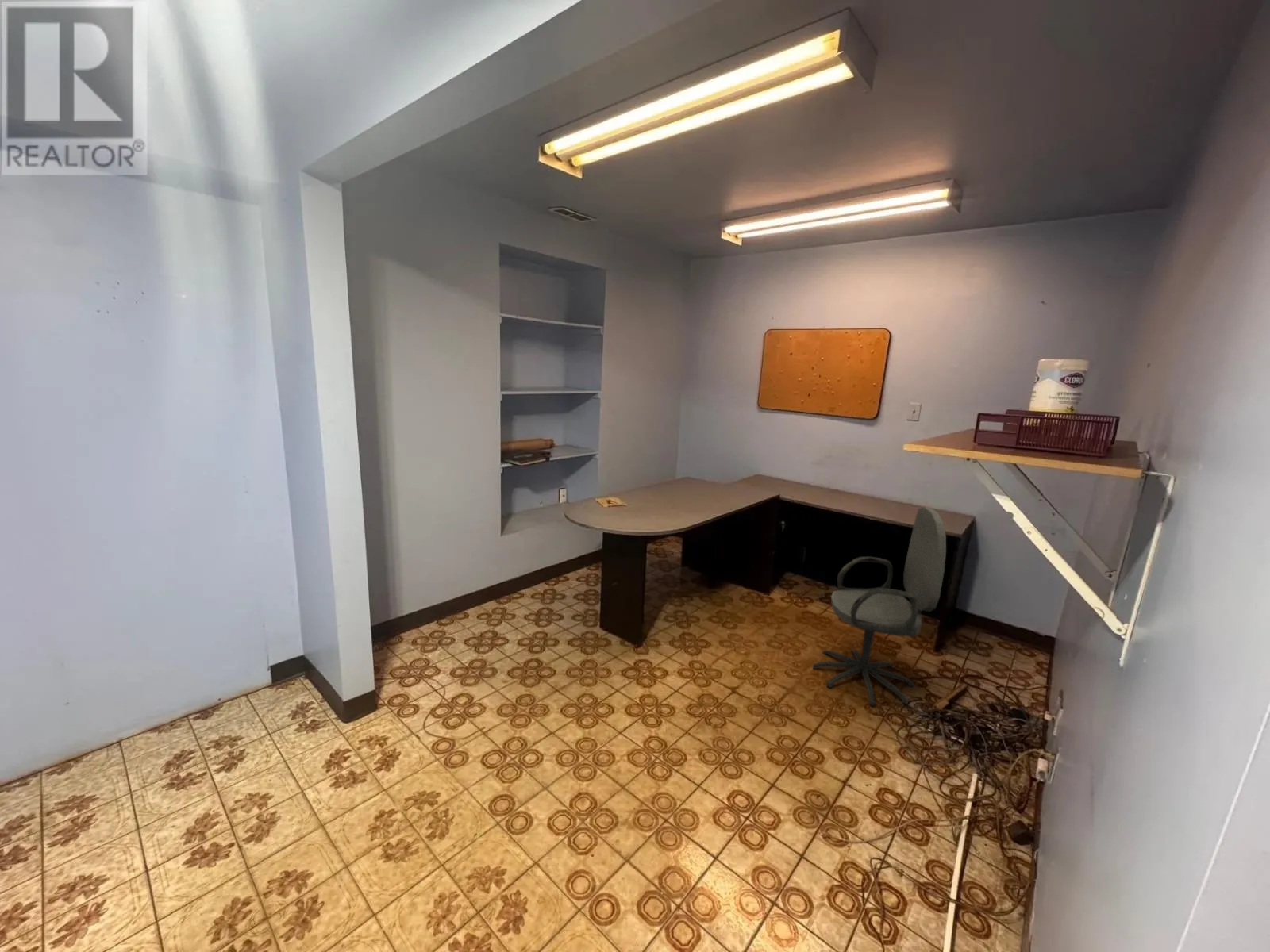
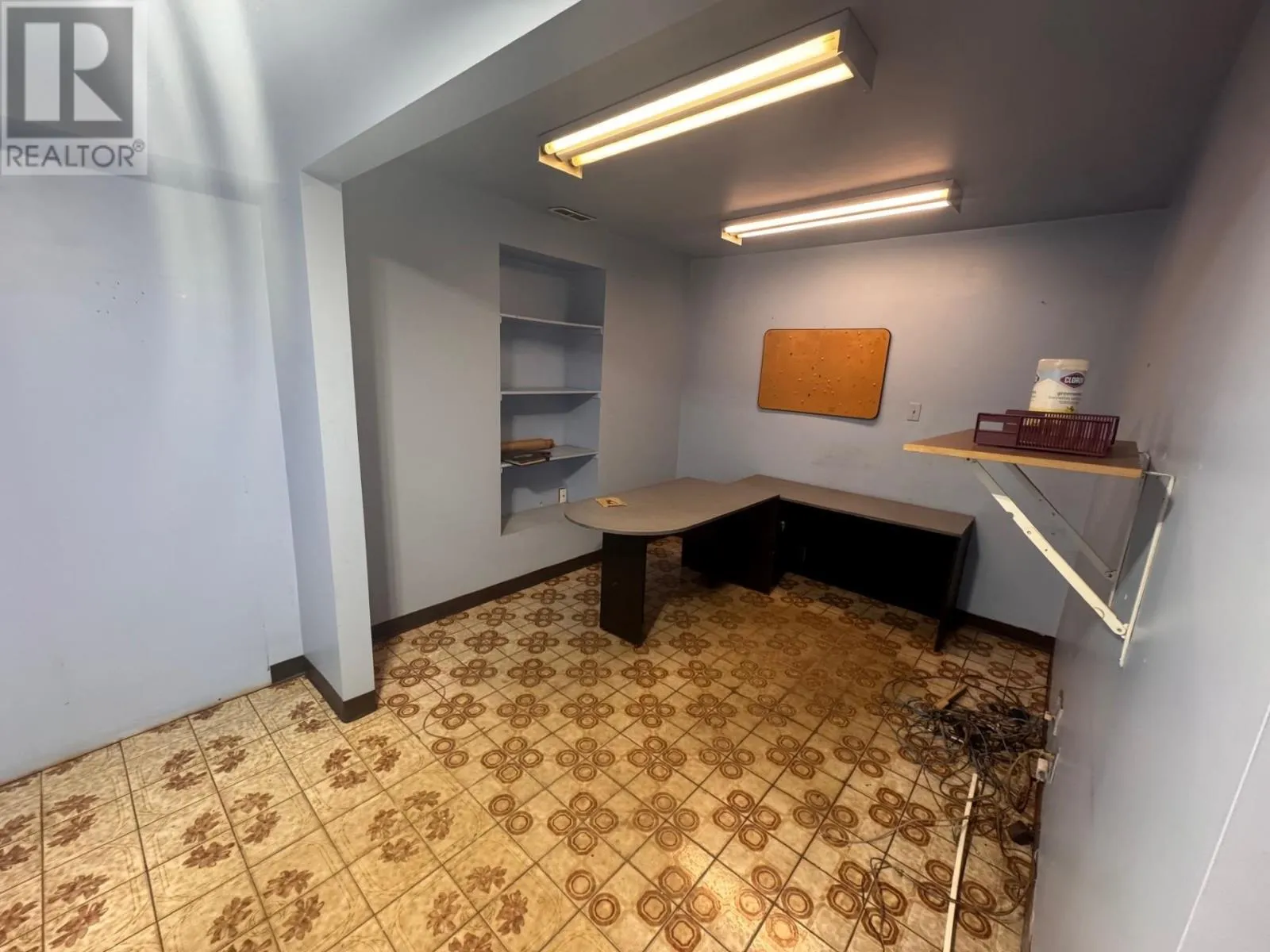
- office chair [812,506,947,706]
